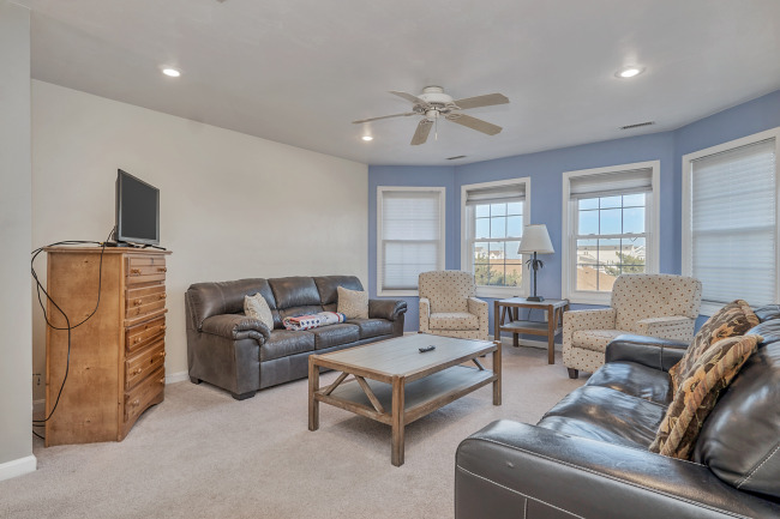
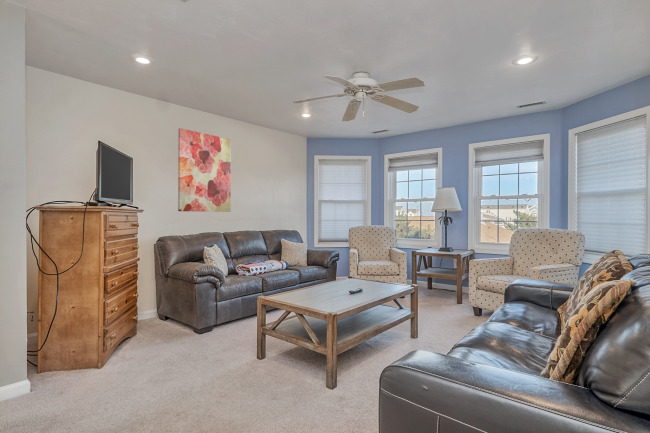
+ wall art [177,127,232,213]
